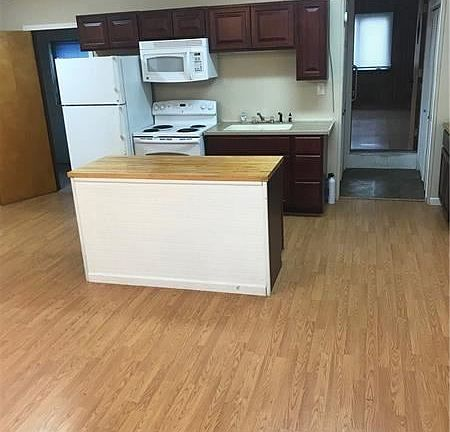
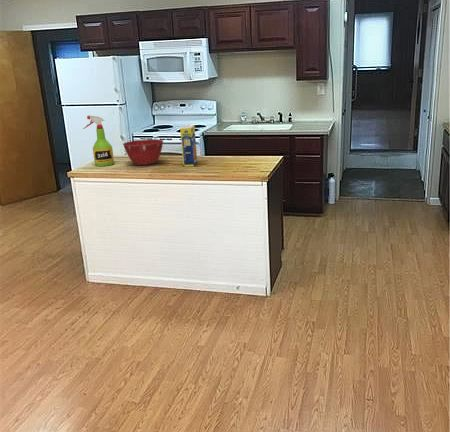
+ mixing bowl [122,138,164,166]
+ legume [179,124,198,168]
+ spray bottle [82,115,115,167]
